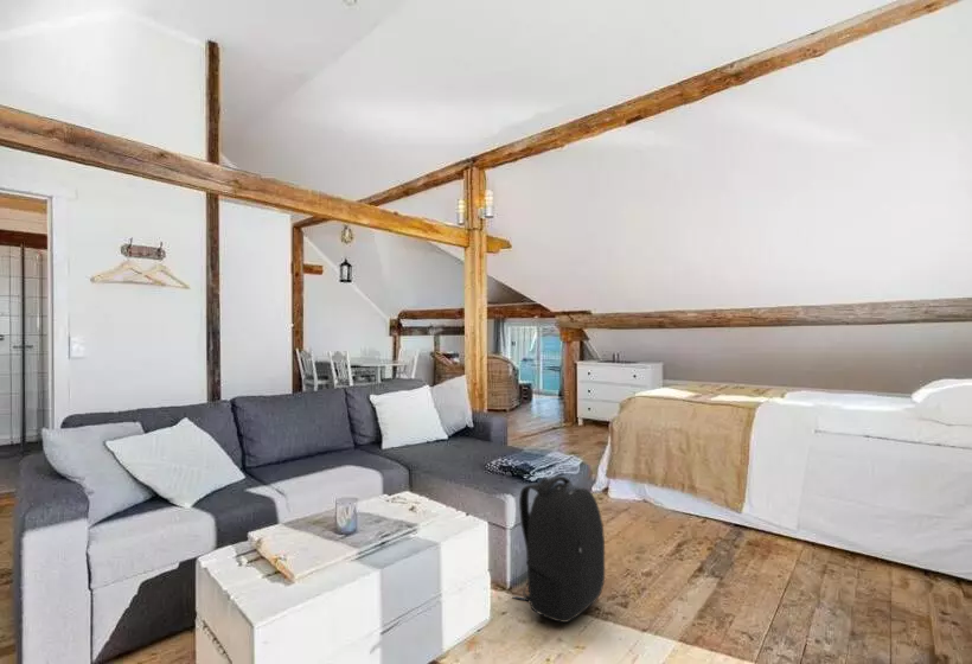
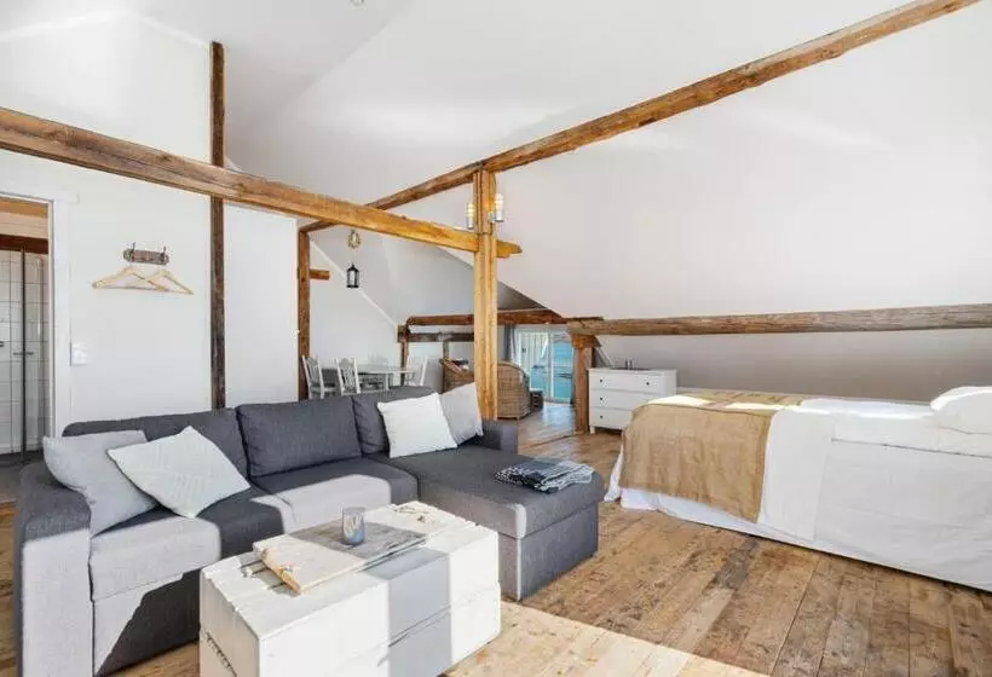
- backpack [511,474,606,624]
